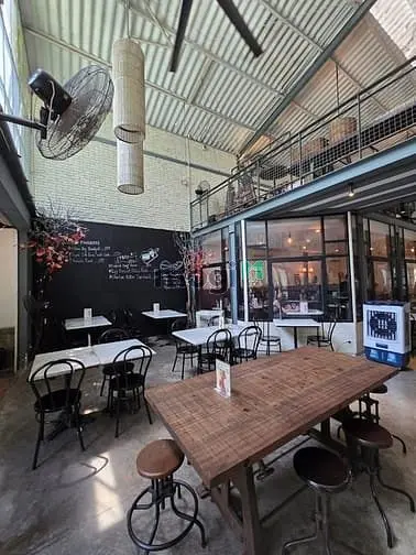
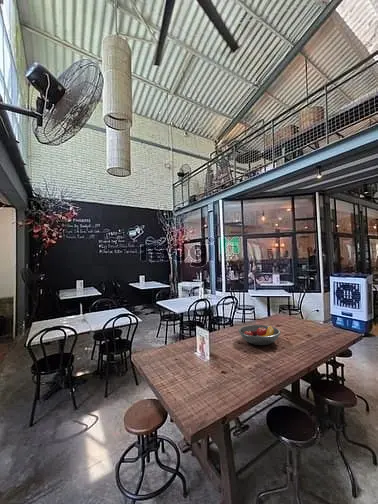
+ fruit bowl [237,324,282,346]
